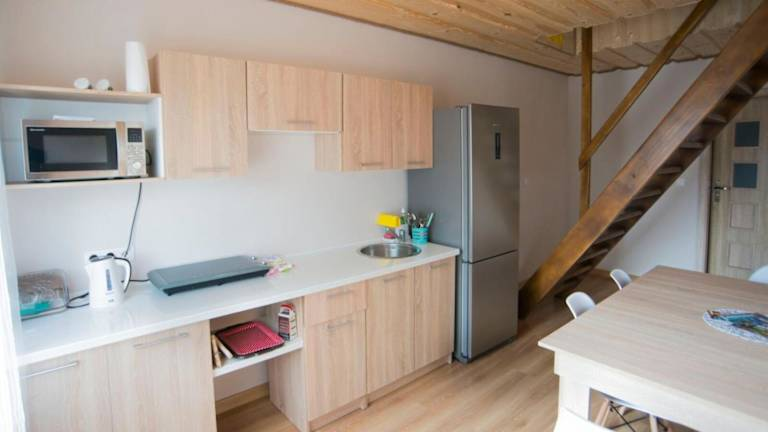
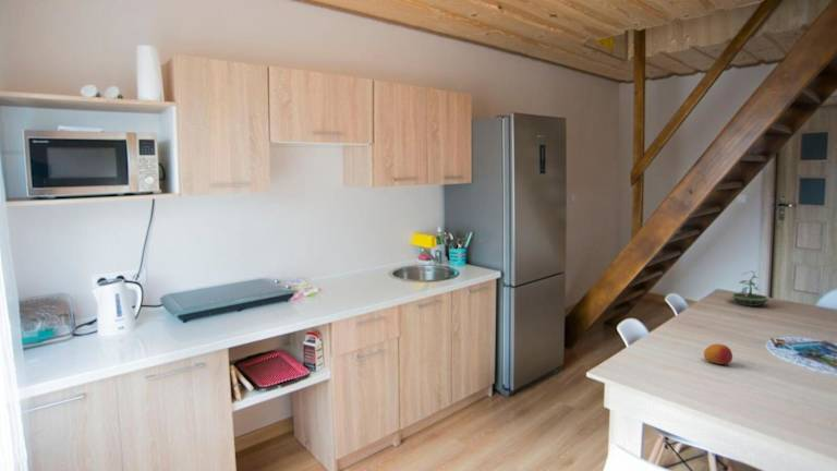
+ terrarium [729,270,772,307]
+ fruit [703,342,733,365]
